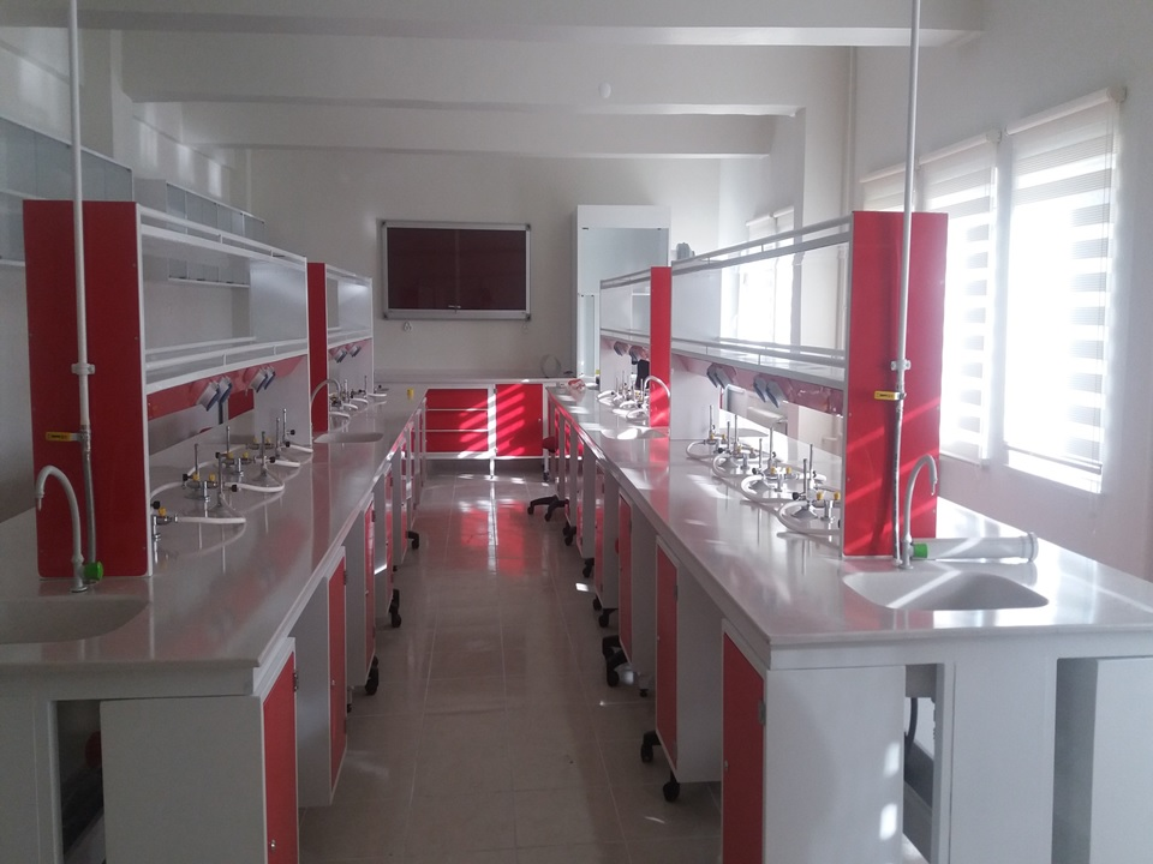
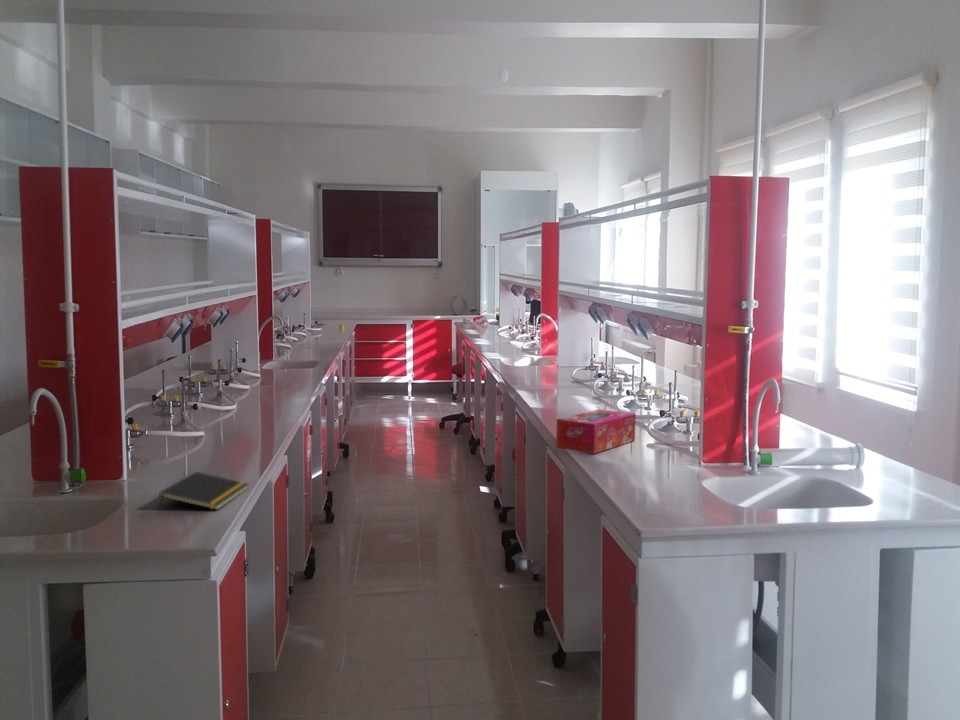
+ notepad [158,471,250,511]
+ tissue box [555,408,637,454]
